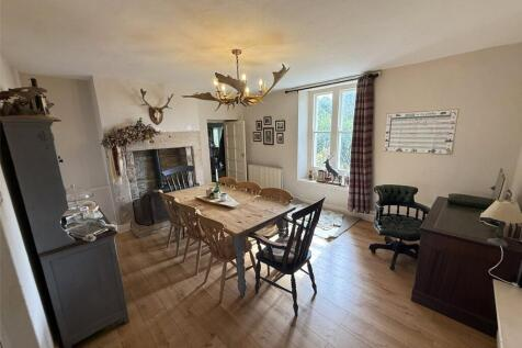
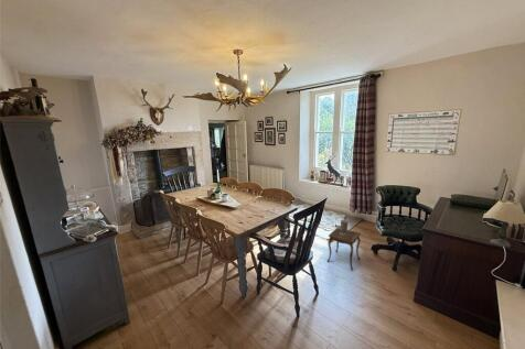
+ side table [326,219,362,271]
